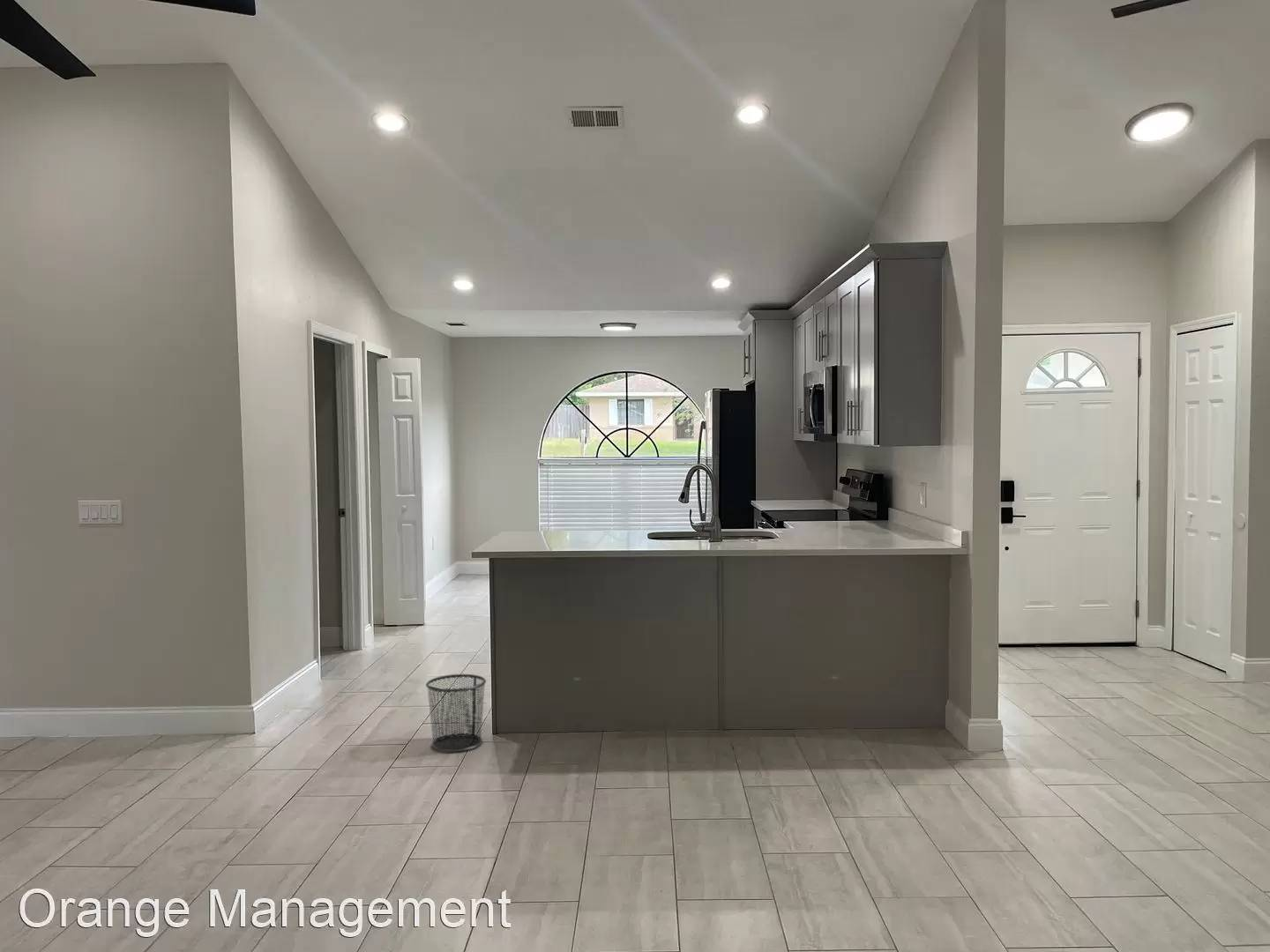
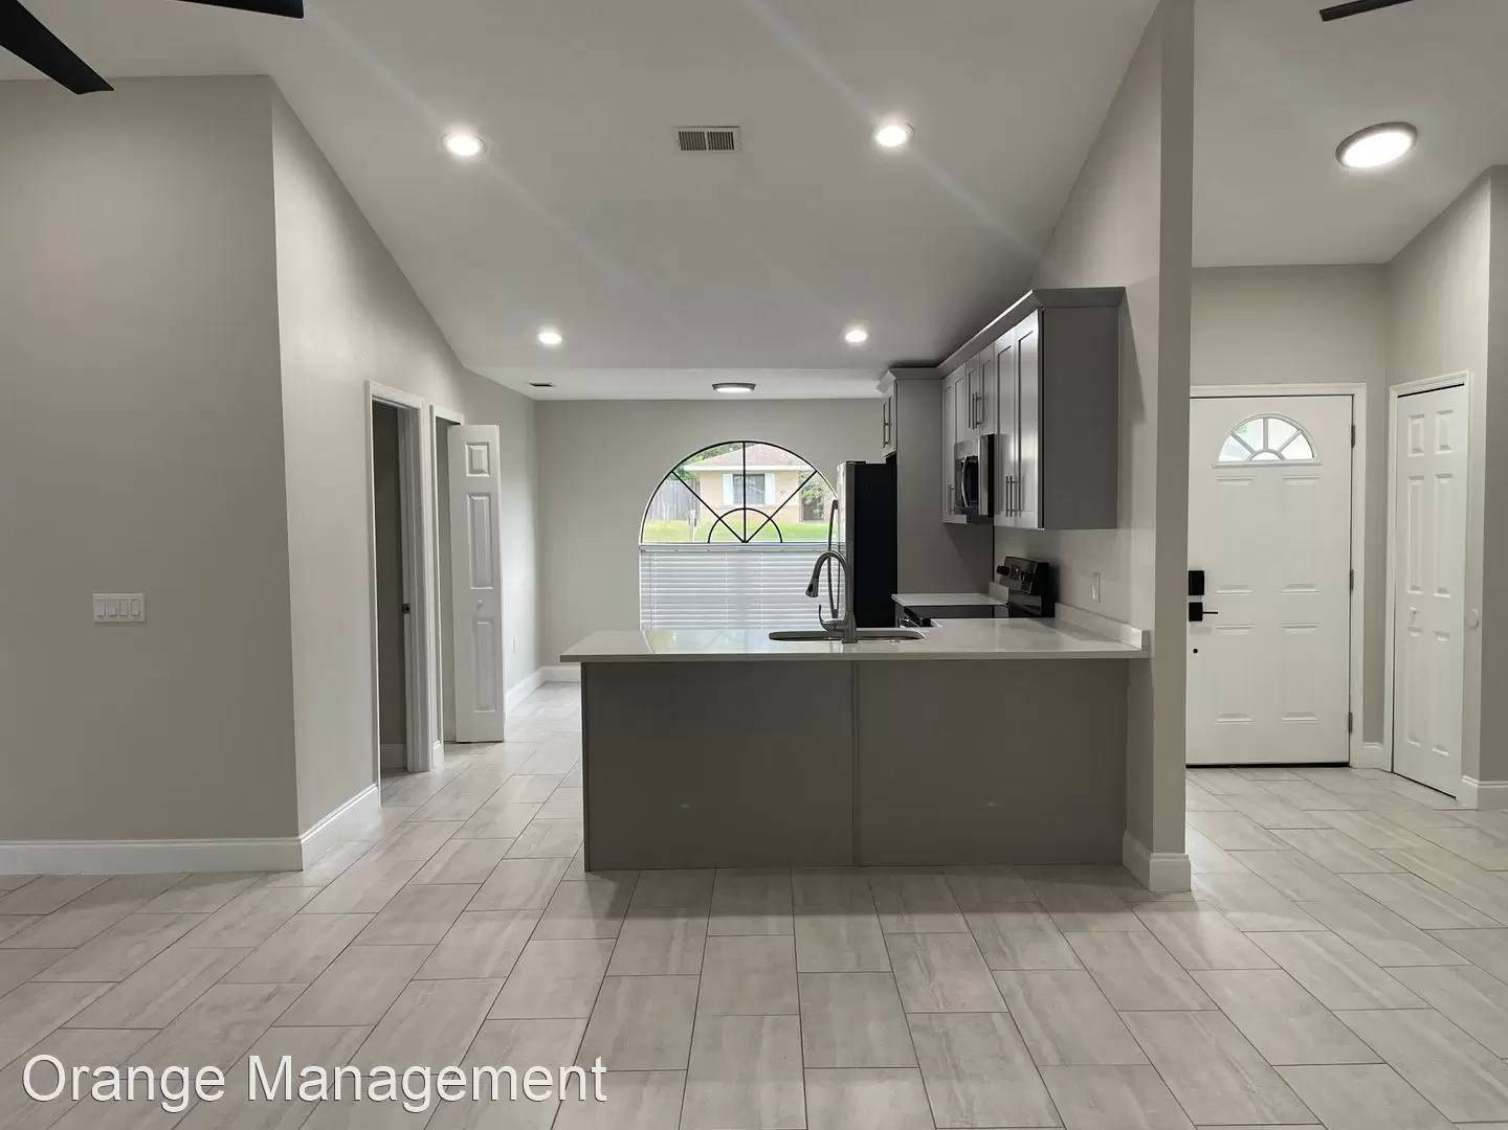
- waste bin [425,673,487,753]
